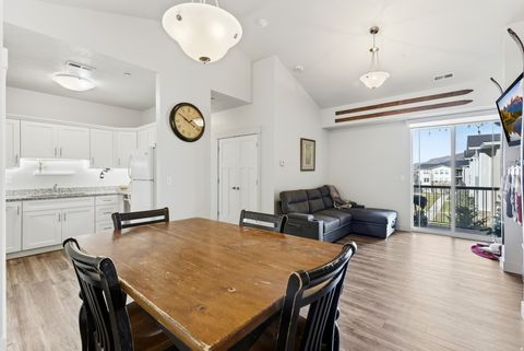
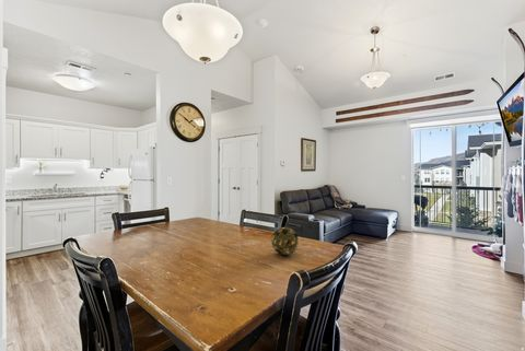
+ decorative ball [270,226,300,256]
